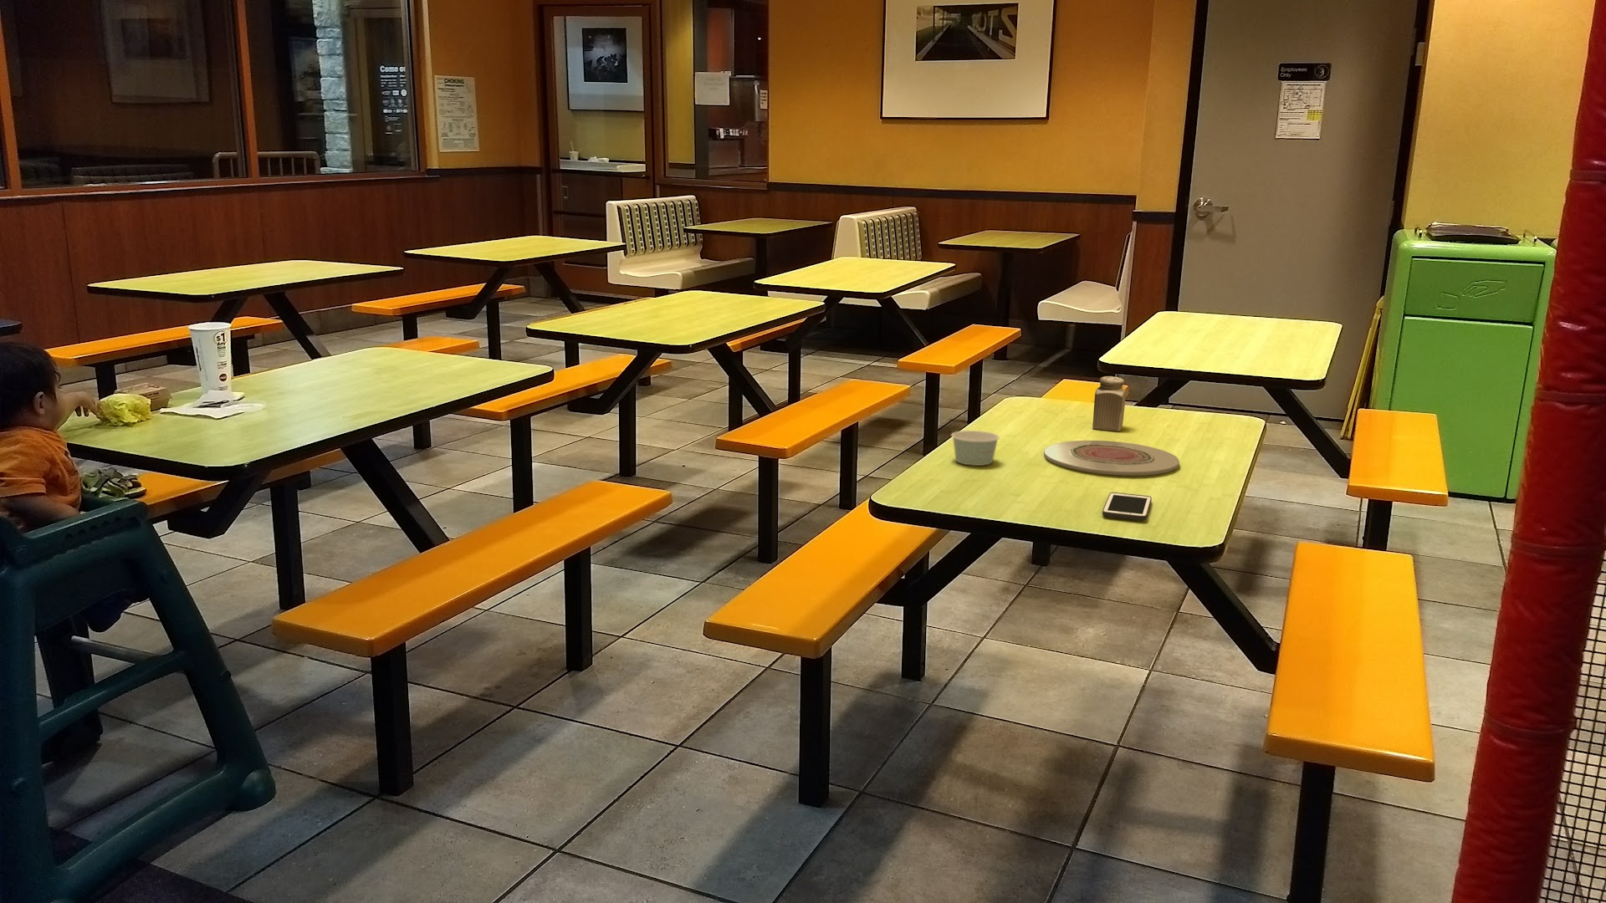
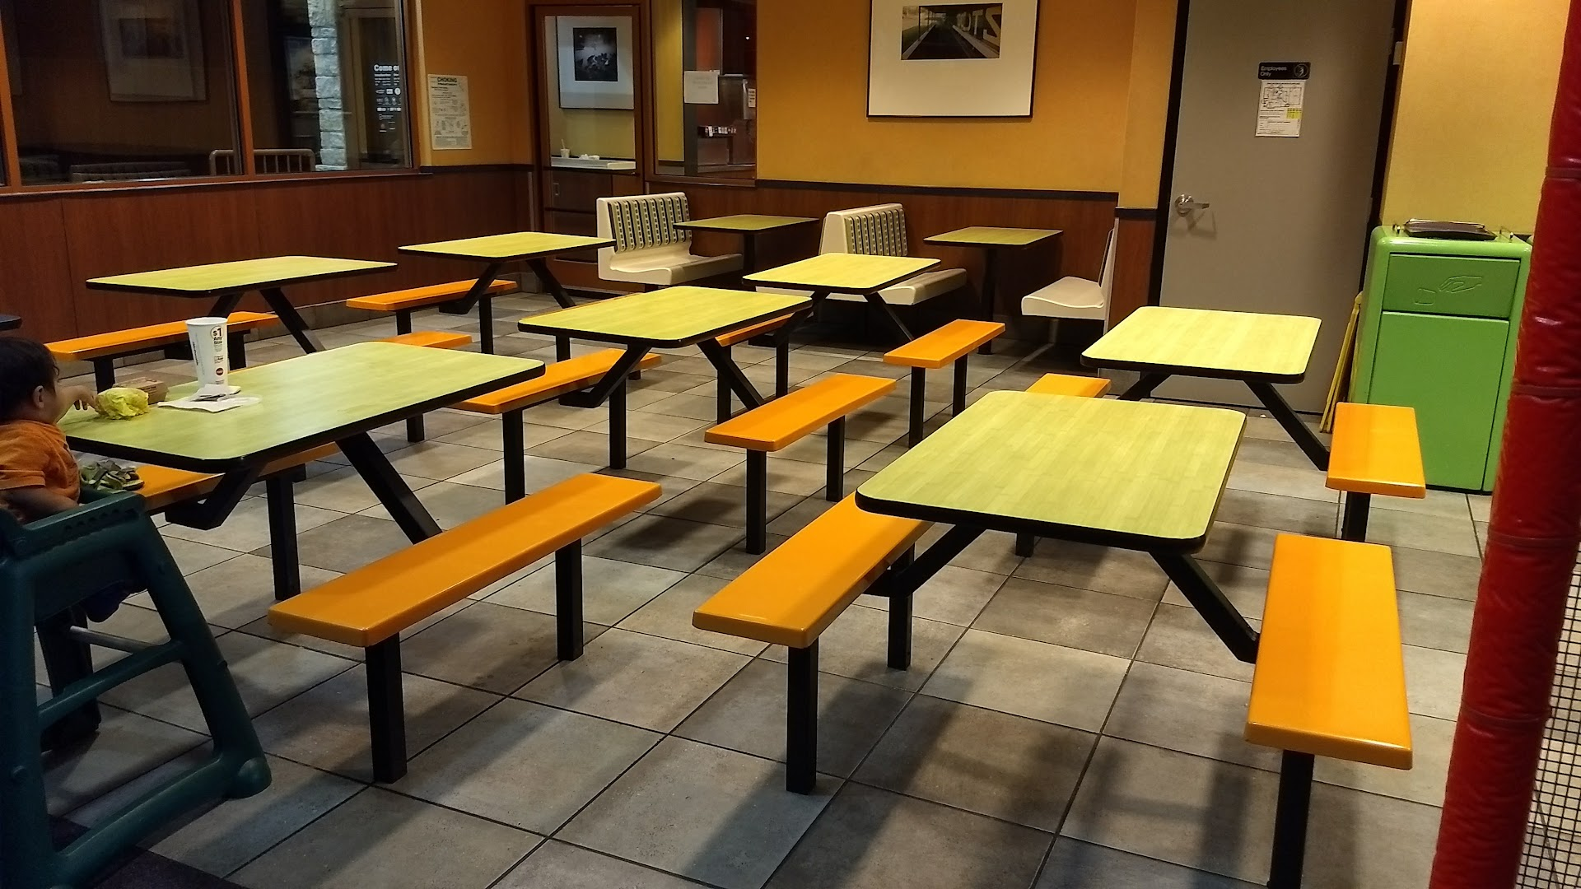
- paper cup [950,430,1000,466]
- plate [1043,440,1180,476]
- salt shaker [1092,375,1126,431]
- cell phone [1102,492,1153,520]
